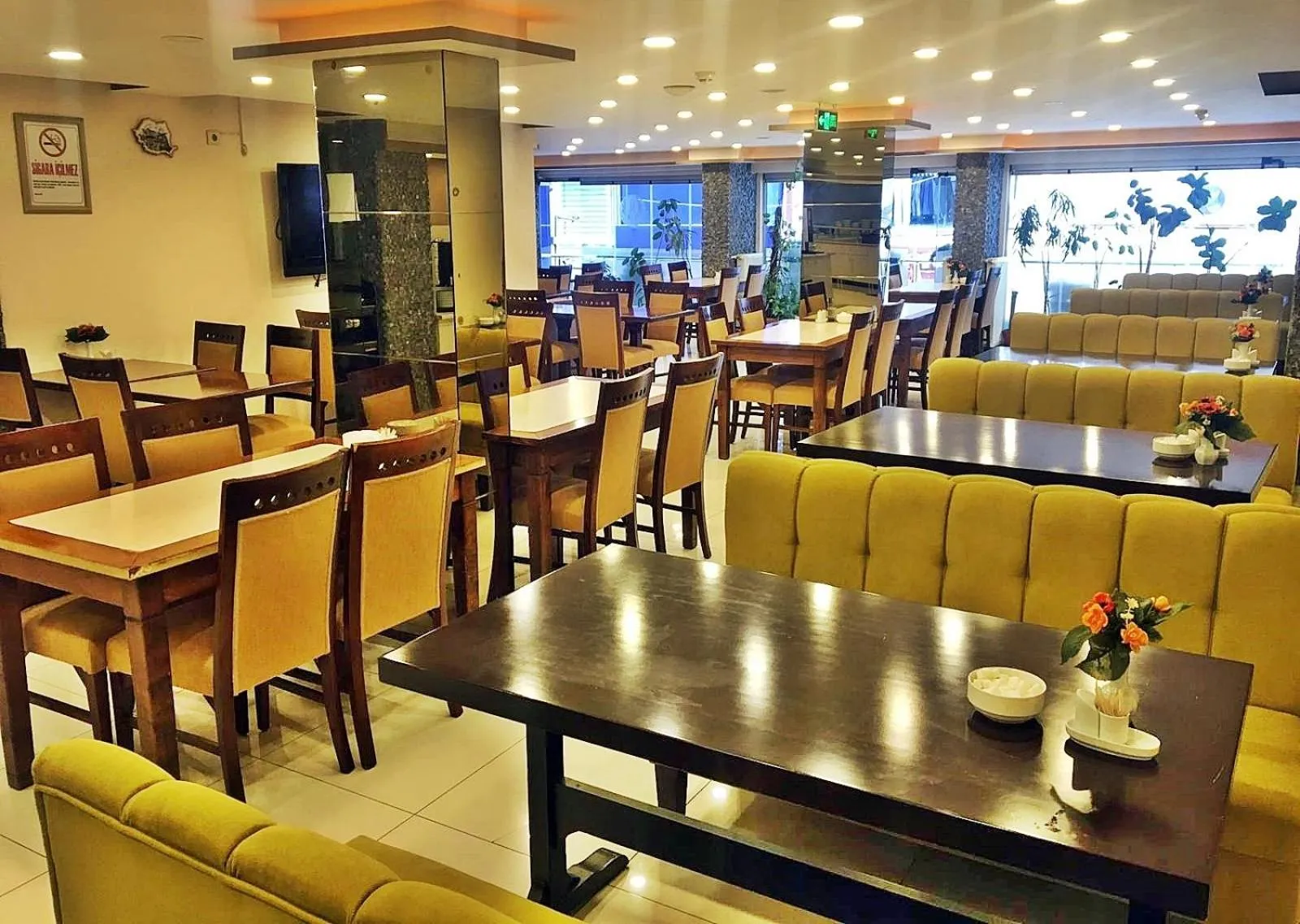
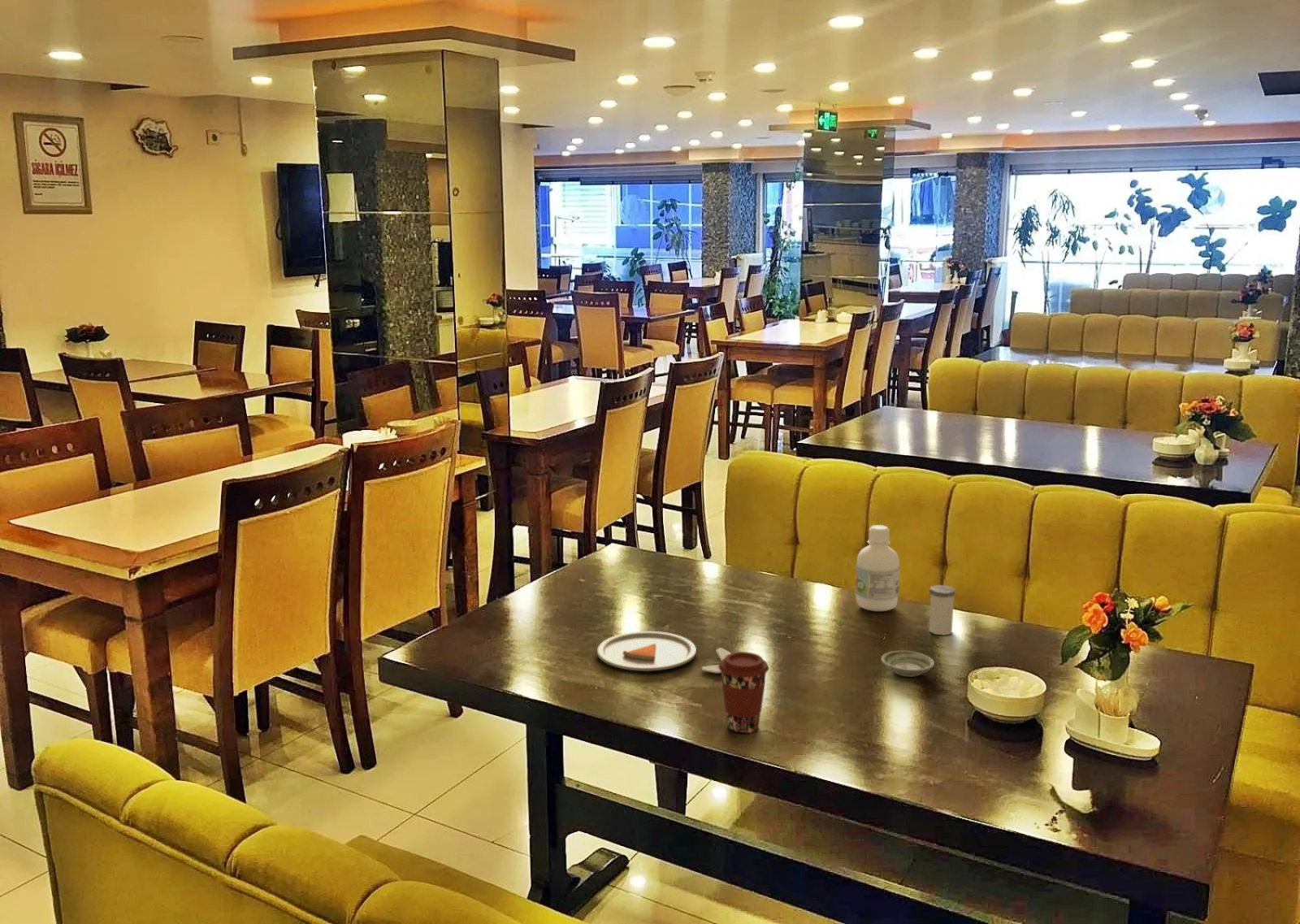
+ dinner plate [596,631,731,674]
+ saucer [881,650,935,678]
+ salt shaker [928,584,956,636]
+ bottle [854,524,901,612]
+ coffee cup [718,651,770,734]
